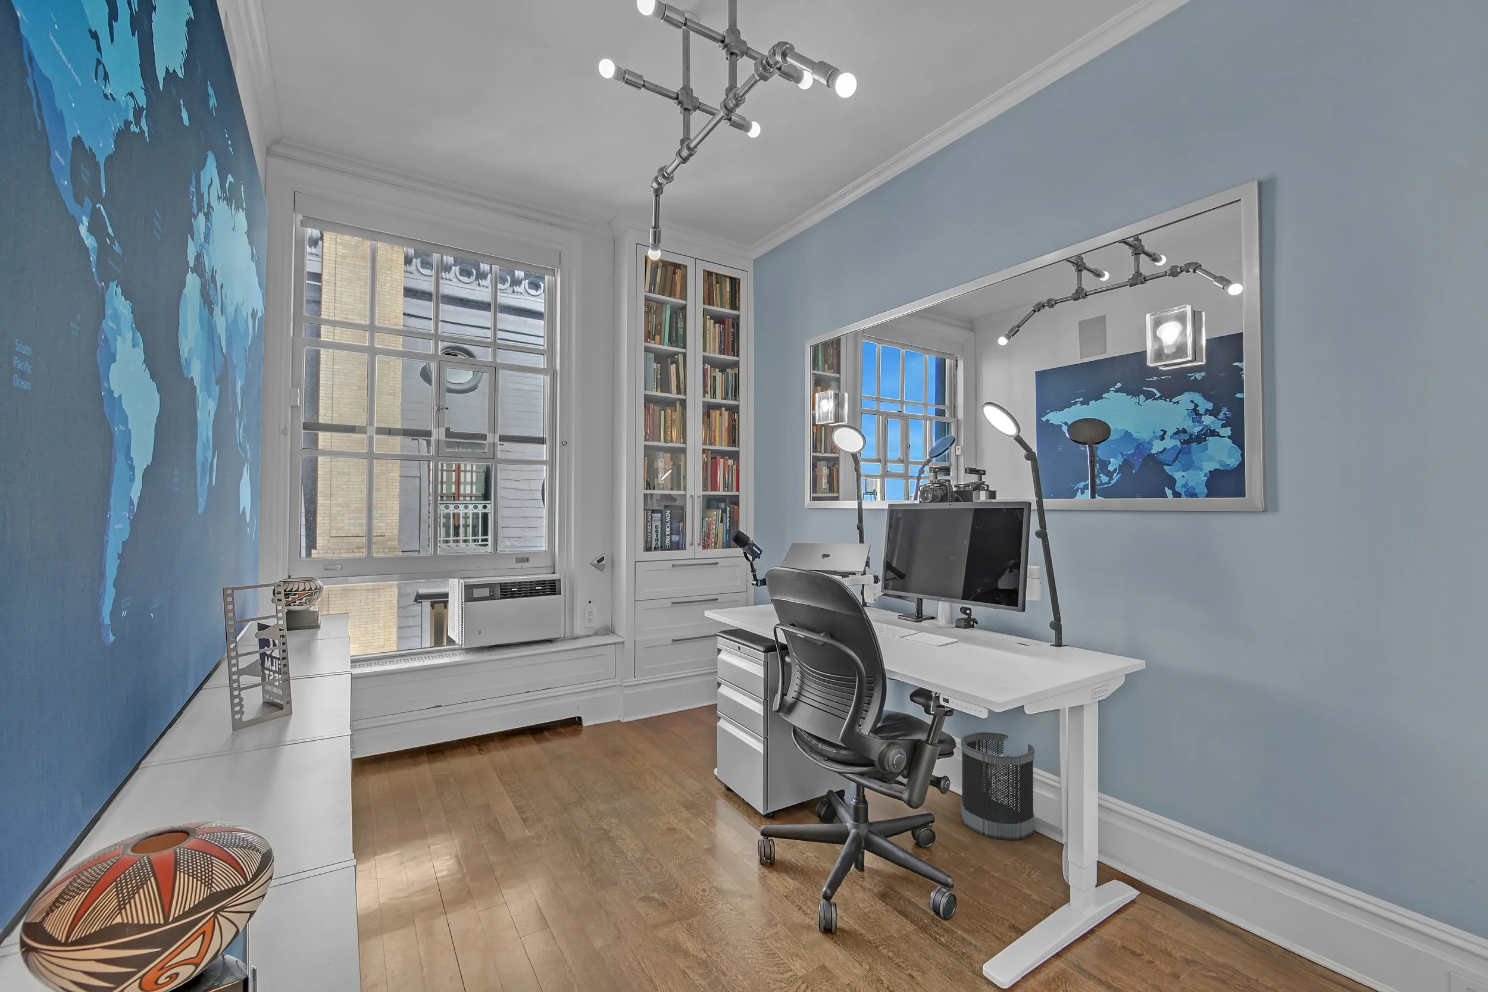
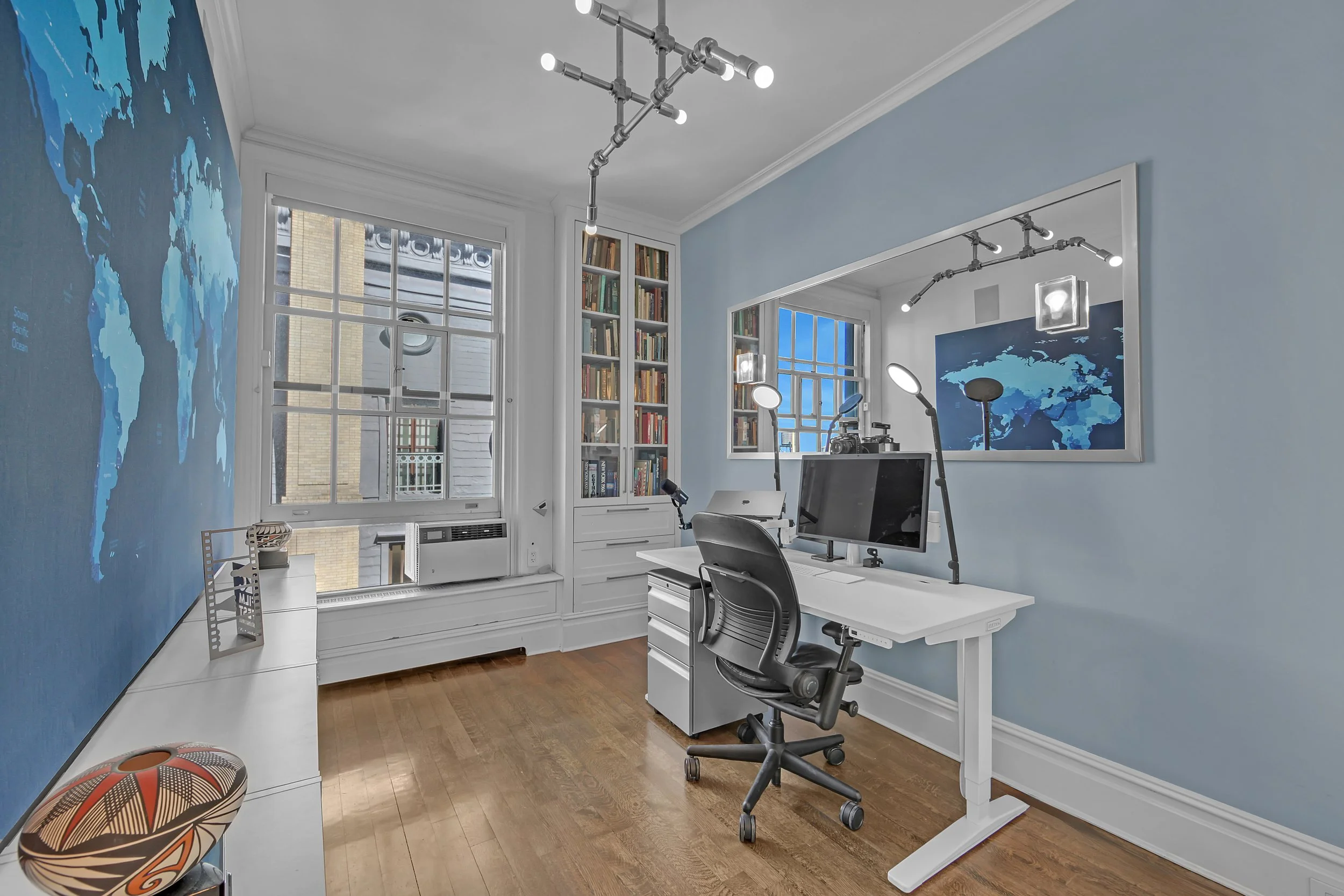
- wastebasket [961,732,1035,840]
